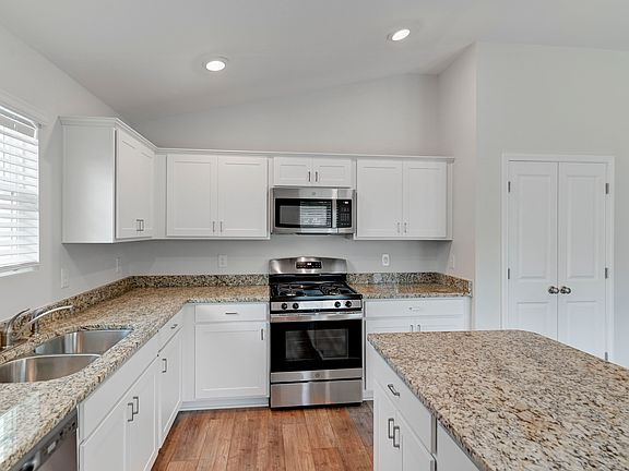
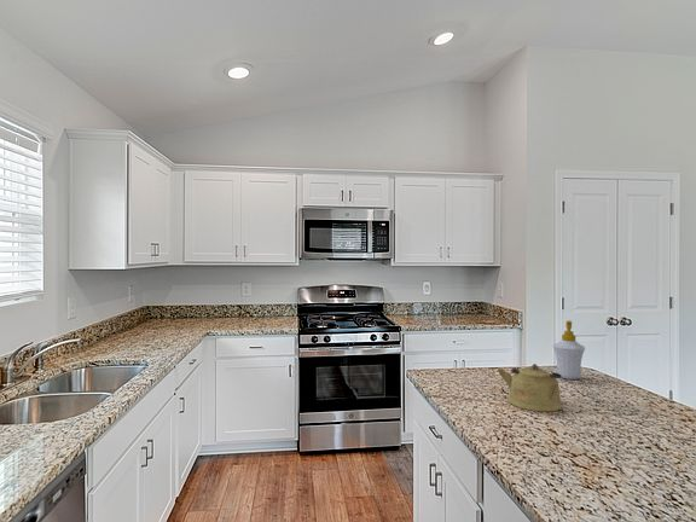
+ soap bottle [552,319,586,381]
+ kettle [497,362,563,412]
